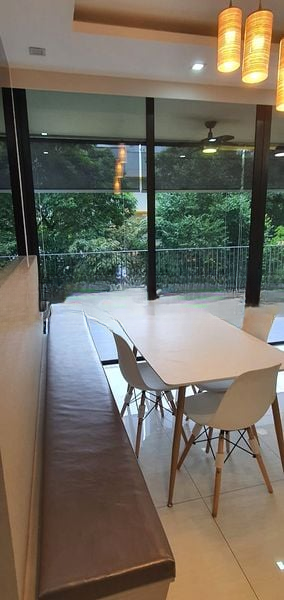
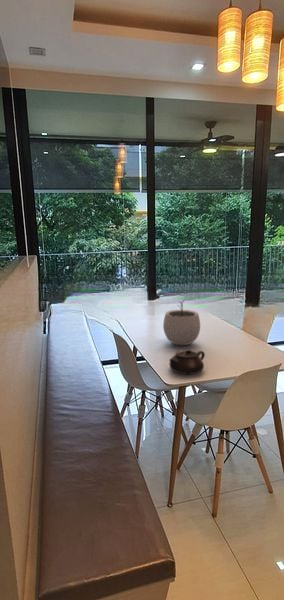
+ plant pot [162,298,201,346]
+ teapot [168,349,206,376]
